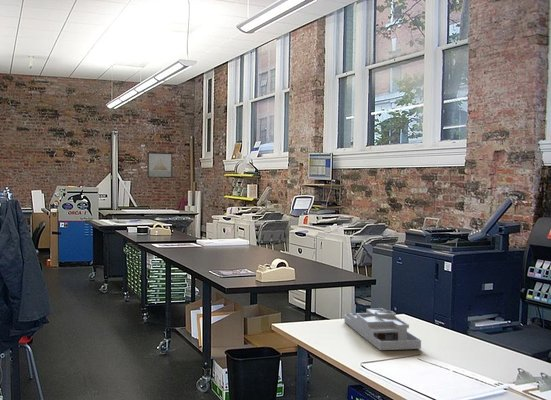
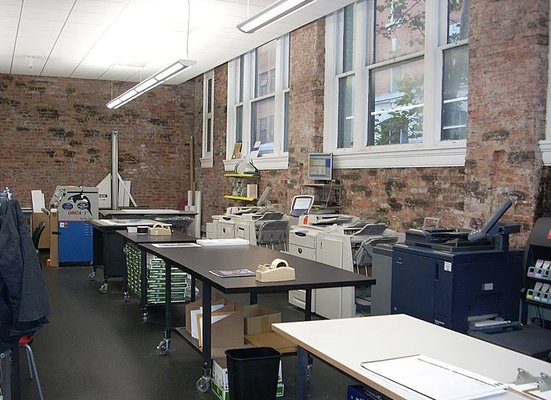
- wall art [146,152,173,179]
- desk organizer [343,307,422,351]
